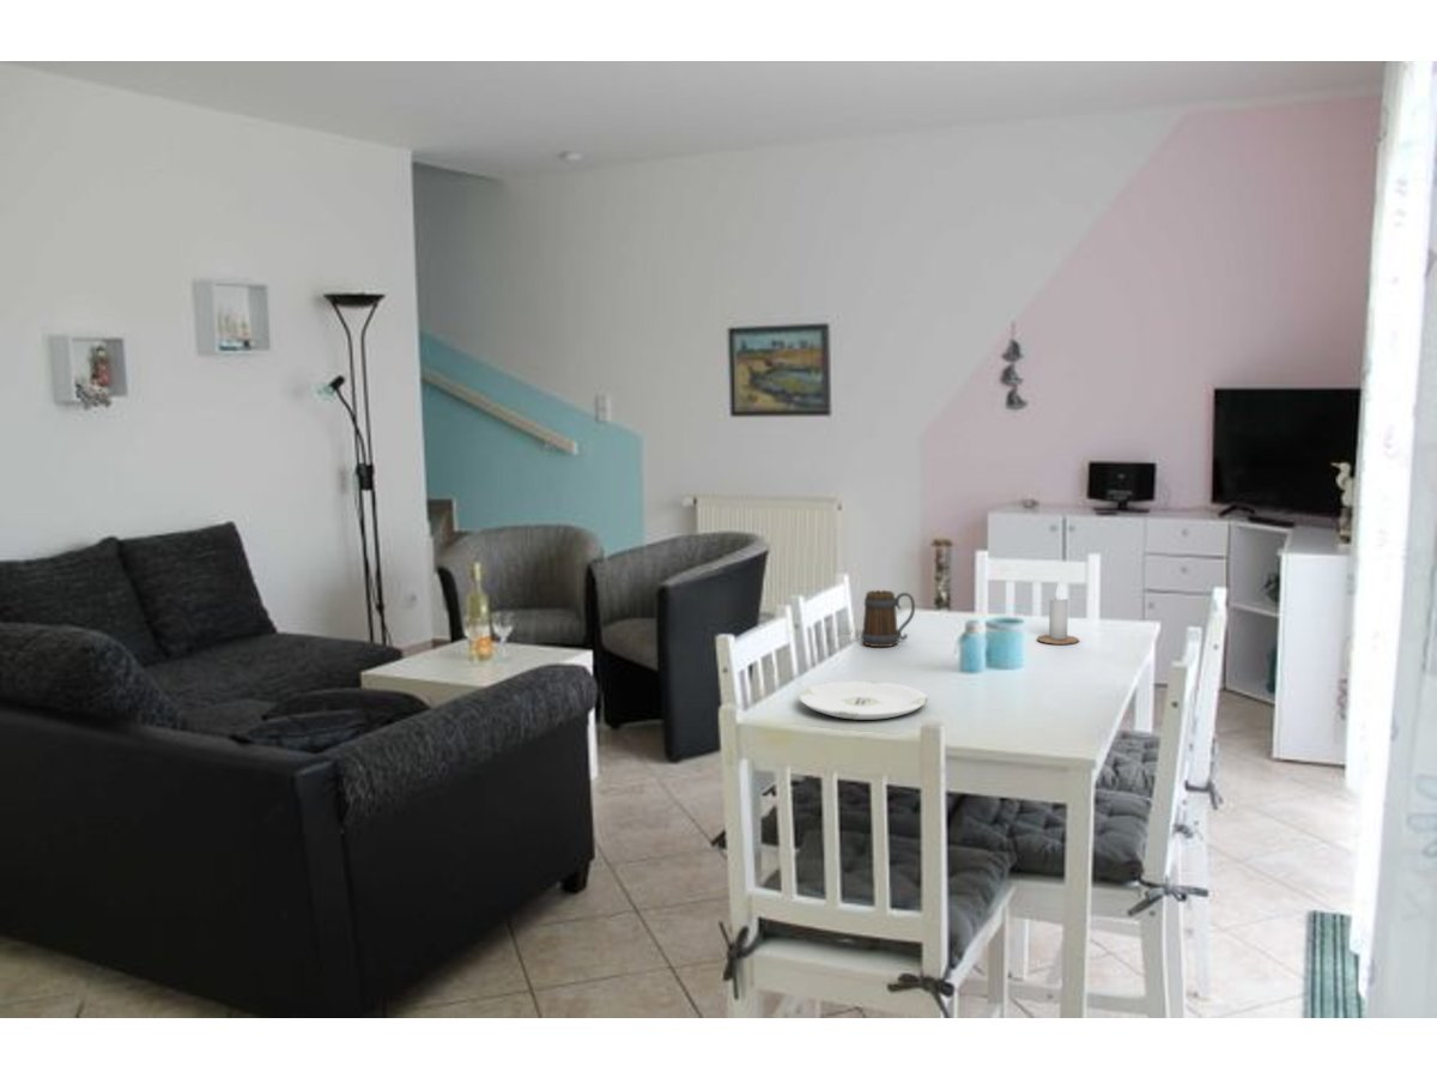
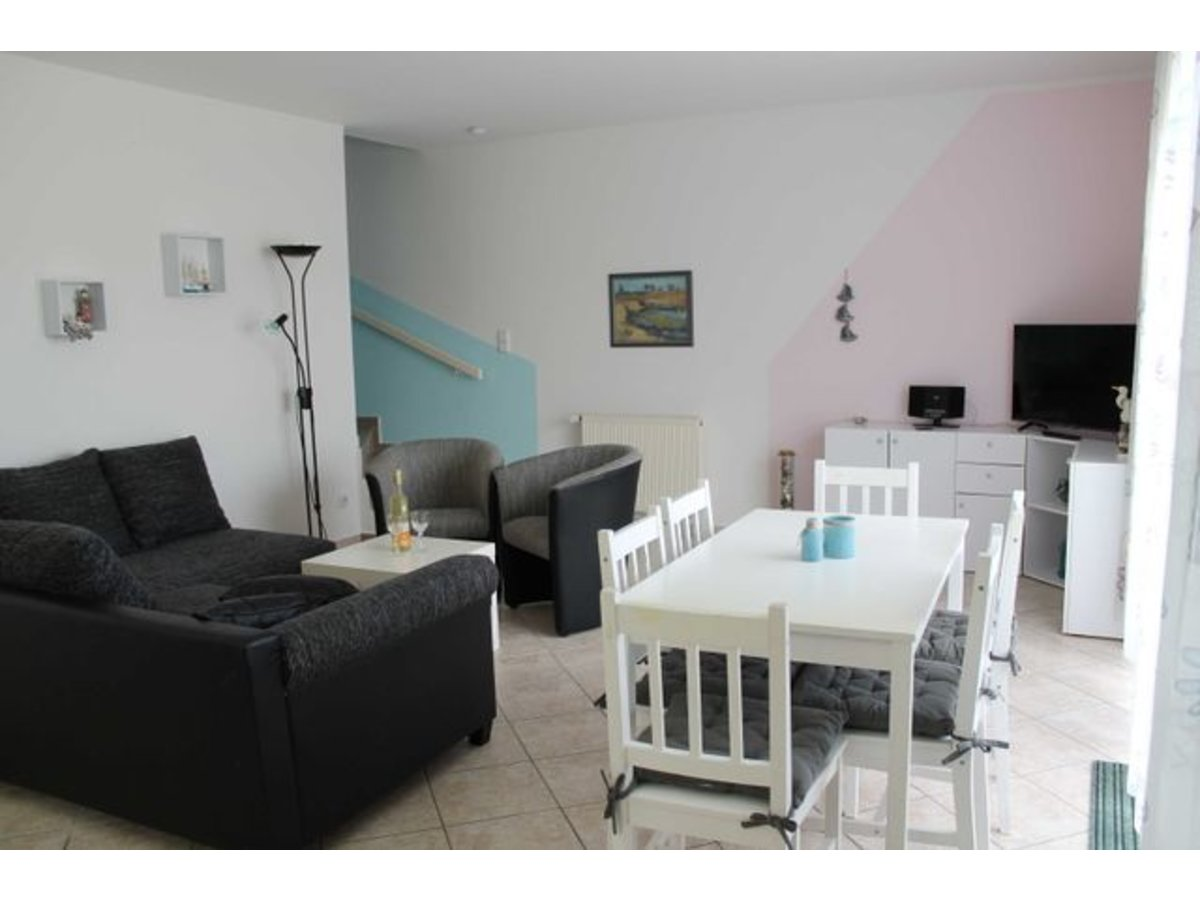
- candle [1036,581,1080,646]
- mug [860,589,916,648]
- plate [798,680,929,721]
